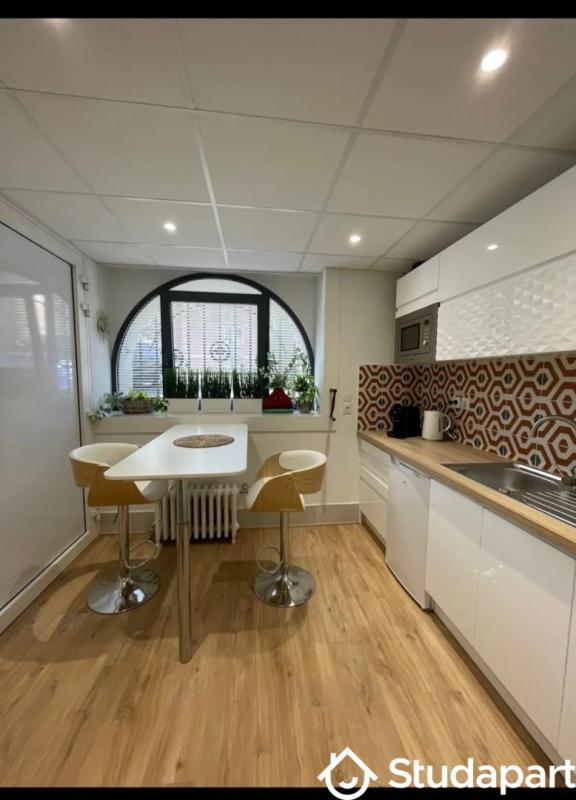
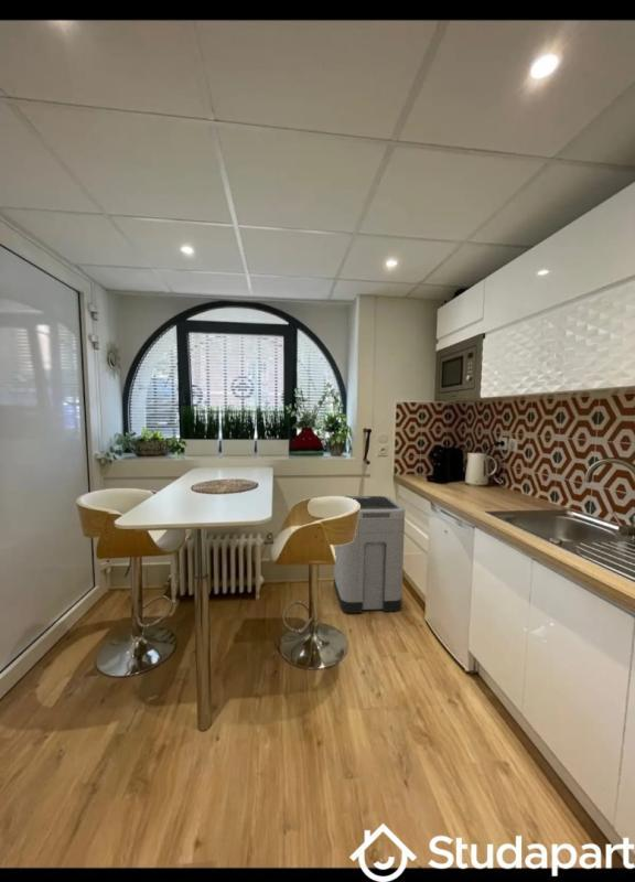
+ trash can [333,495,406,614]
